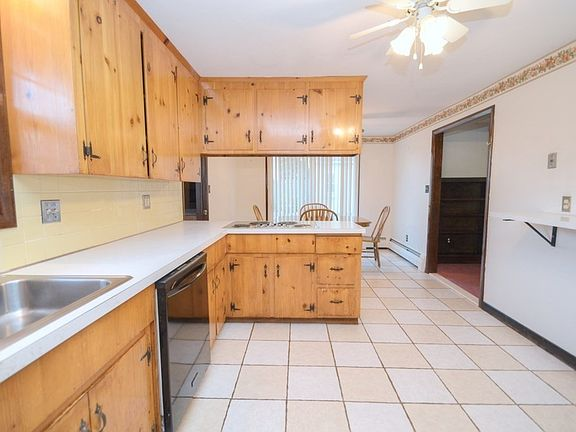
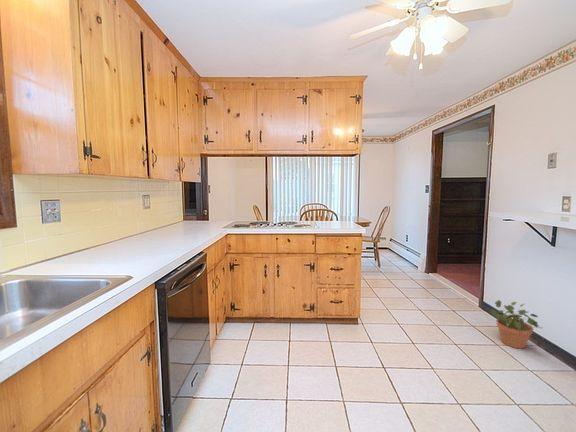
+ potted plant [489,299,543,350]
